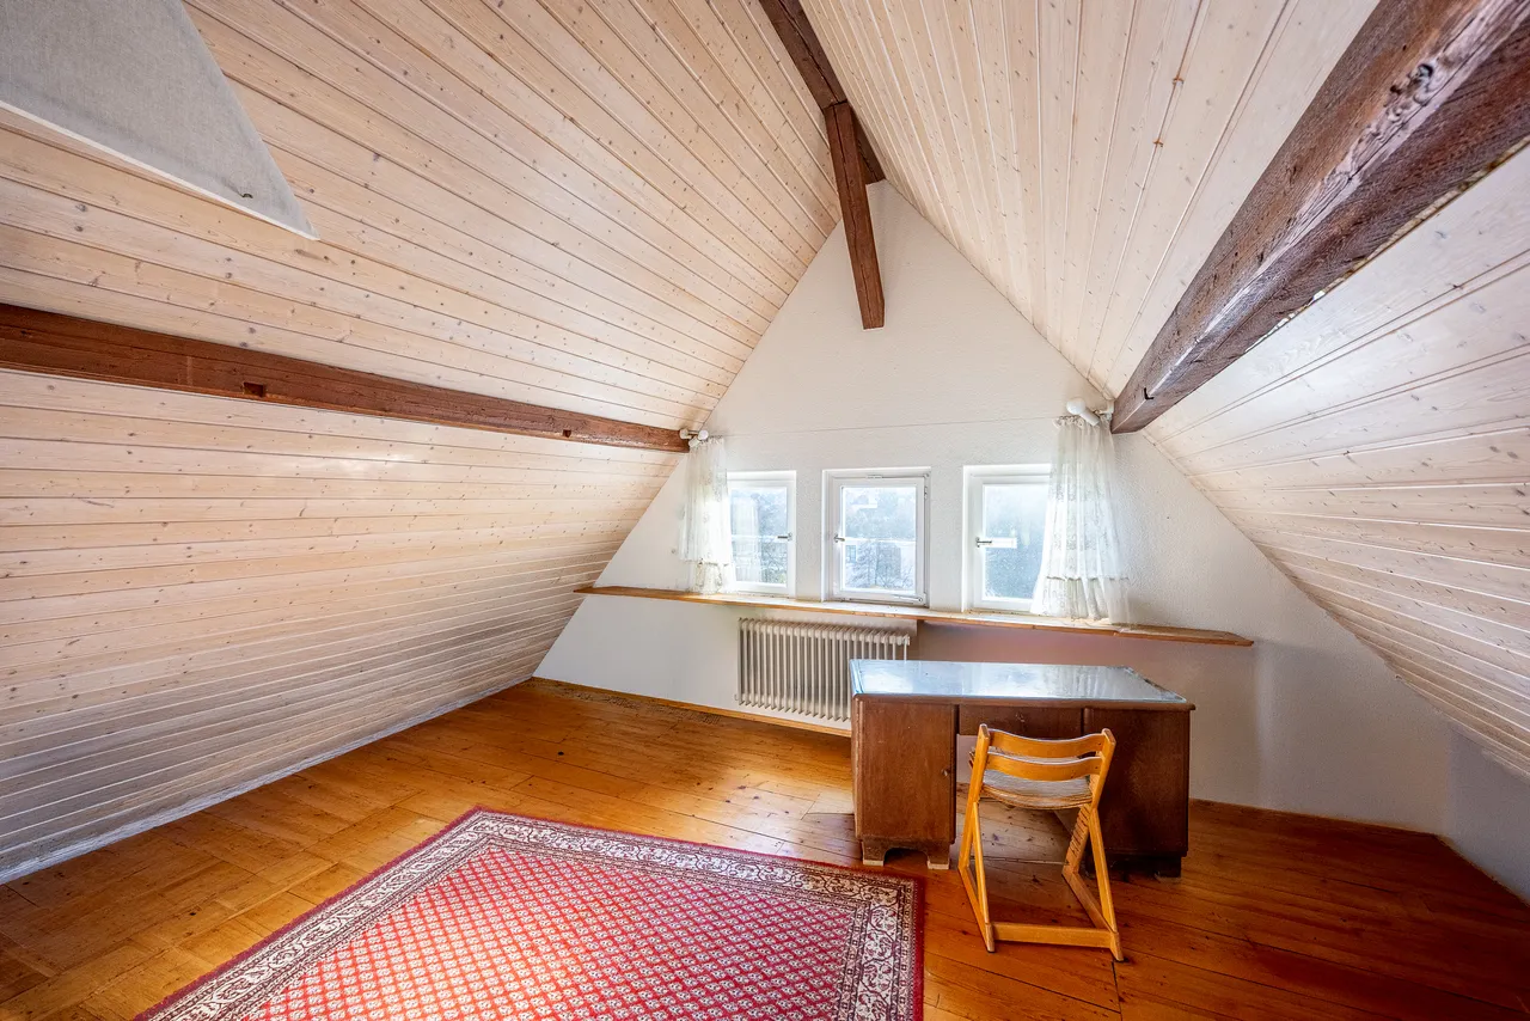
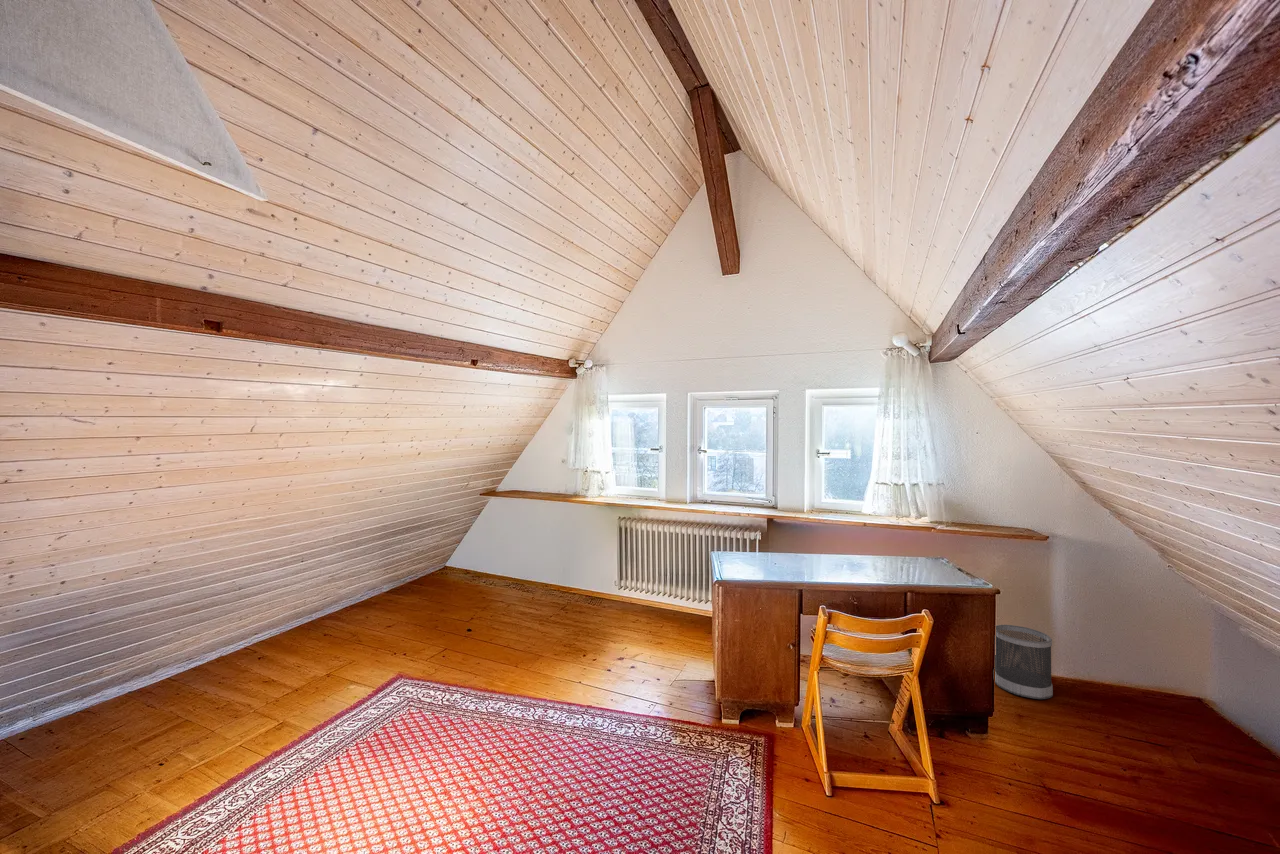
+ wastebasket [994,624,1054,700]
